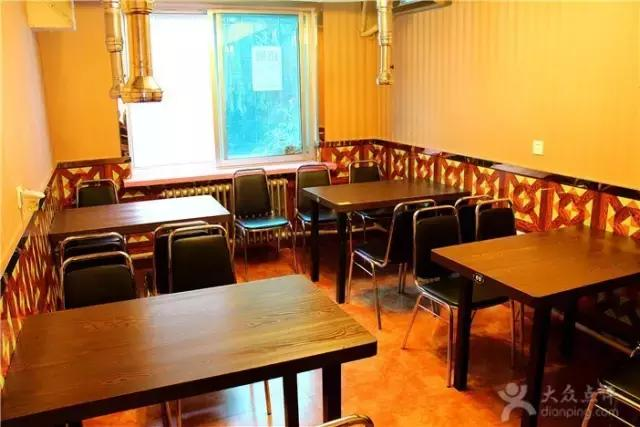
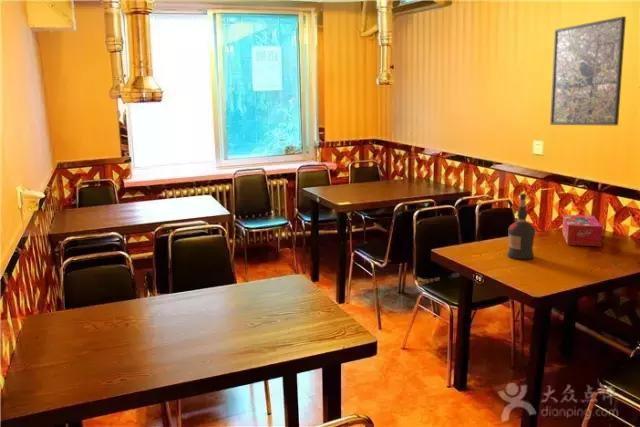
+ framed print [549,15,627,126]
+ liquor bottle [506,193,536,260]
+ tissue box [561,214,603,247]
